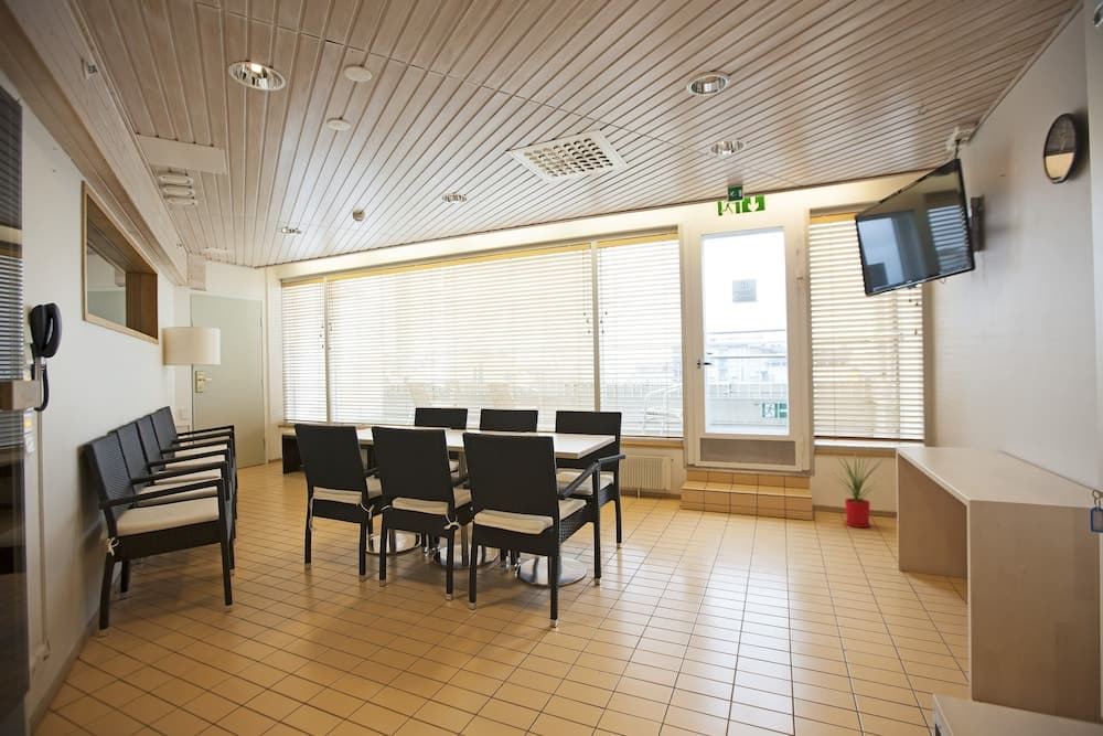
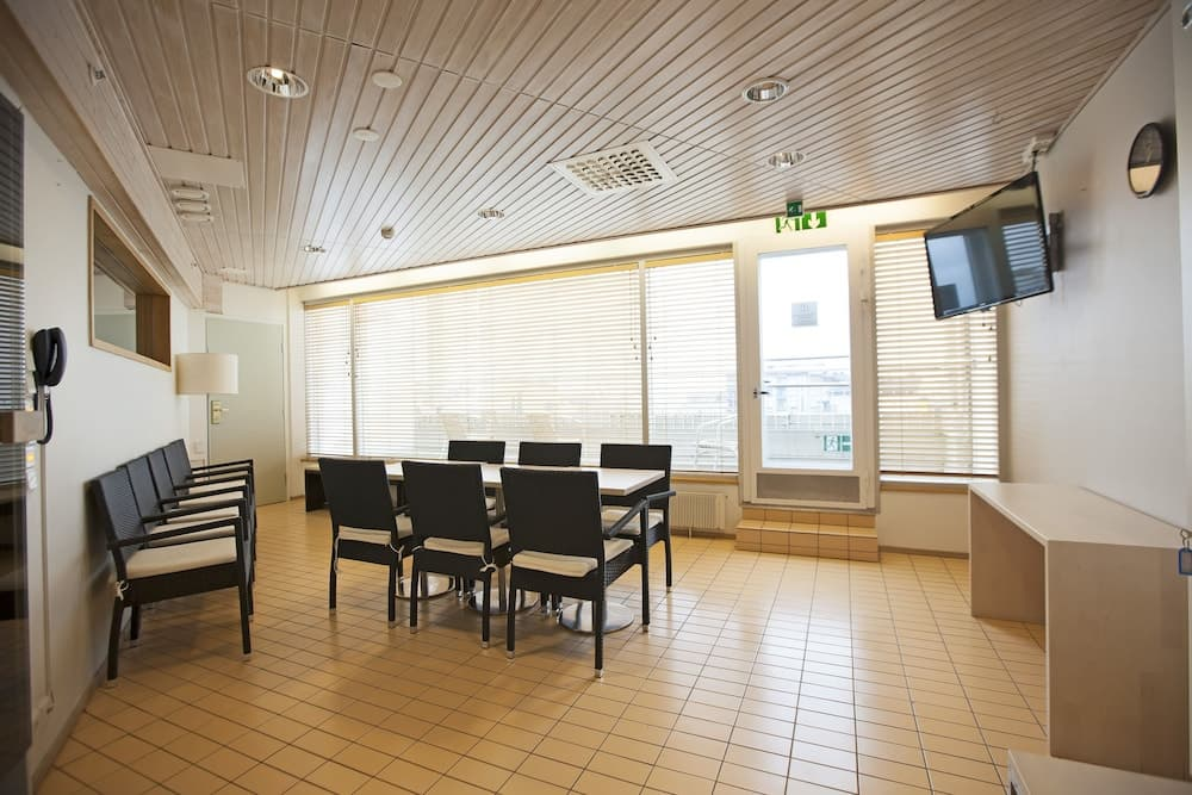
- house plant [827,445,892,529]
